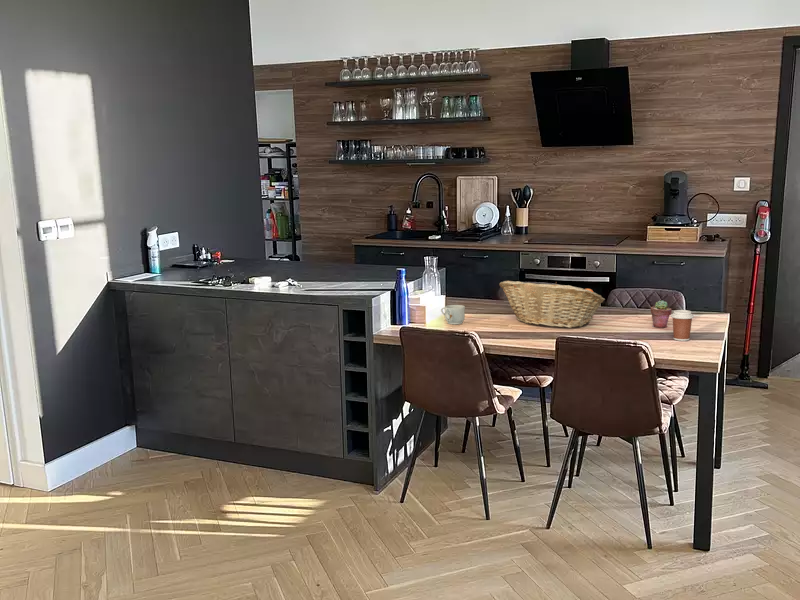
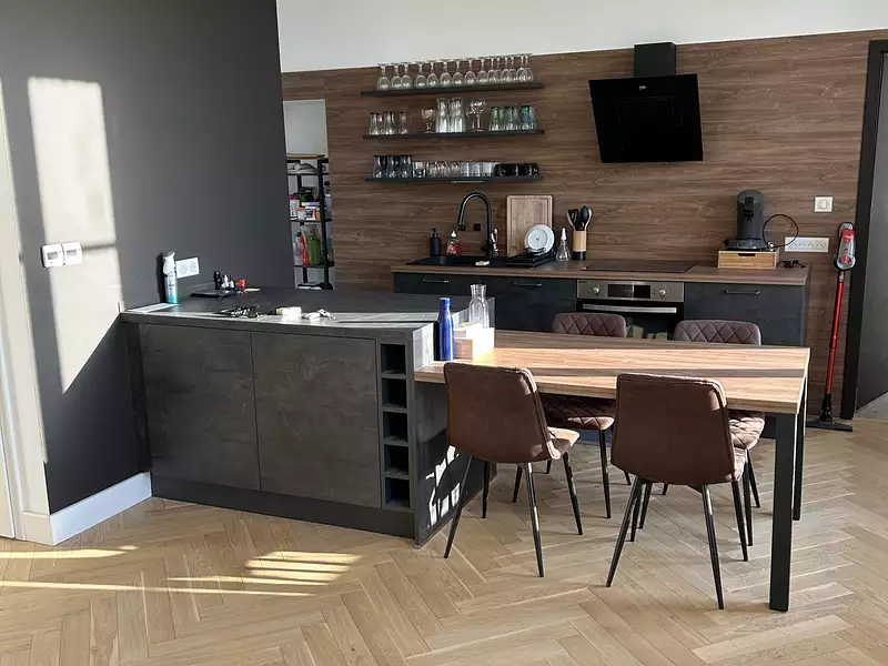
- mug [440,304,466,325]
- potted succulent [650,300,673,329]
- coffee cup [670,309,695,342]
- fruit basket [498,280,606,329]
